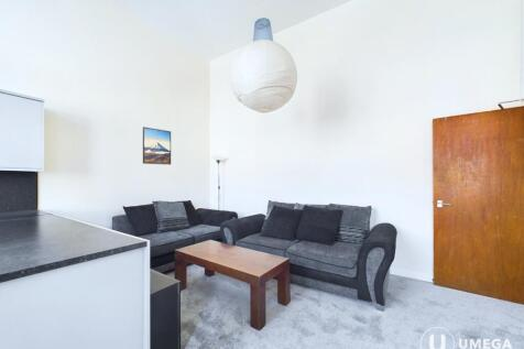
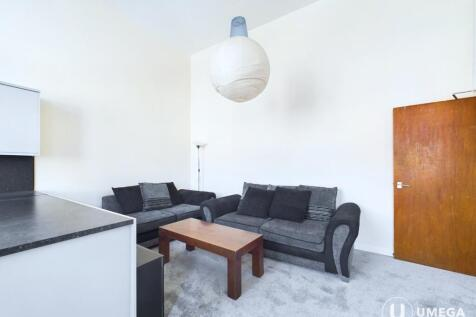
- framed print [142,126,172,166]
